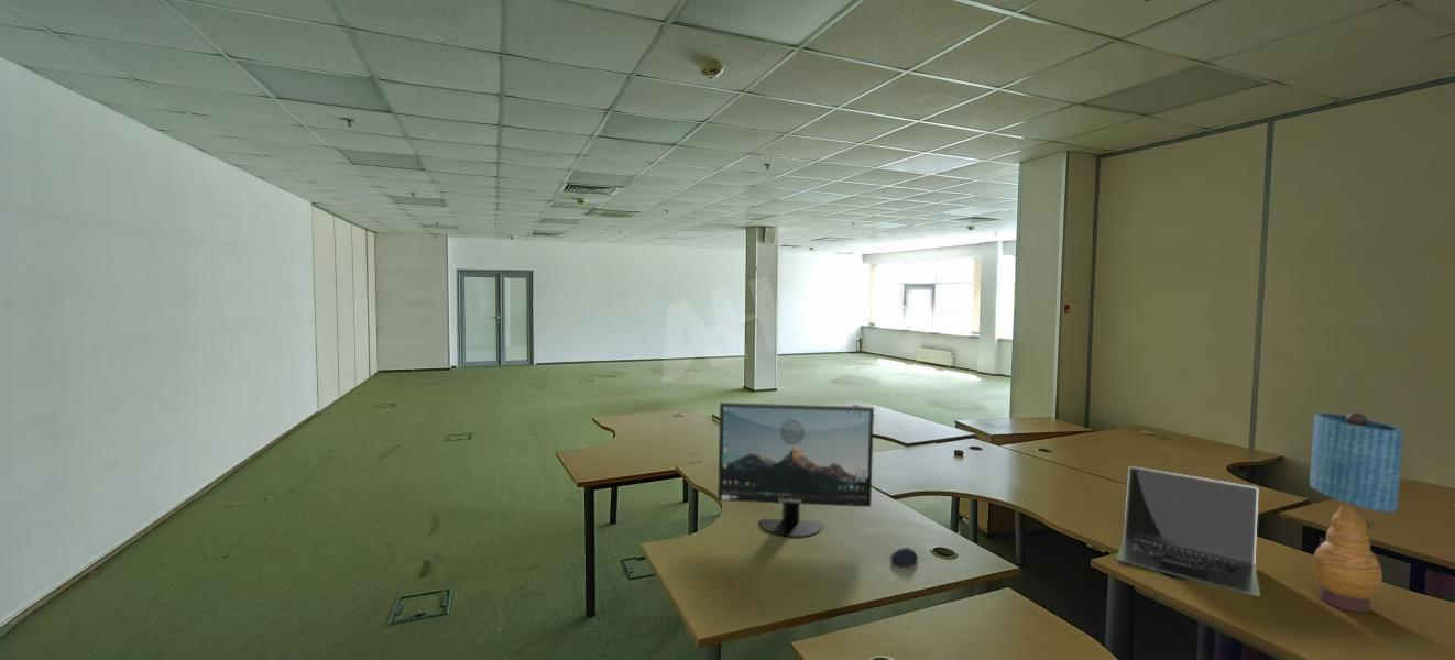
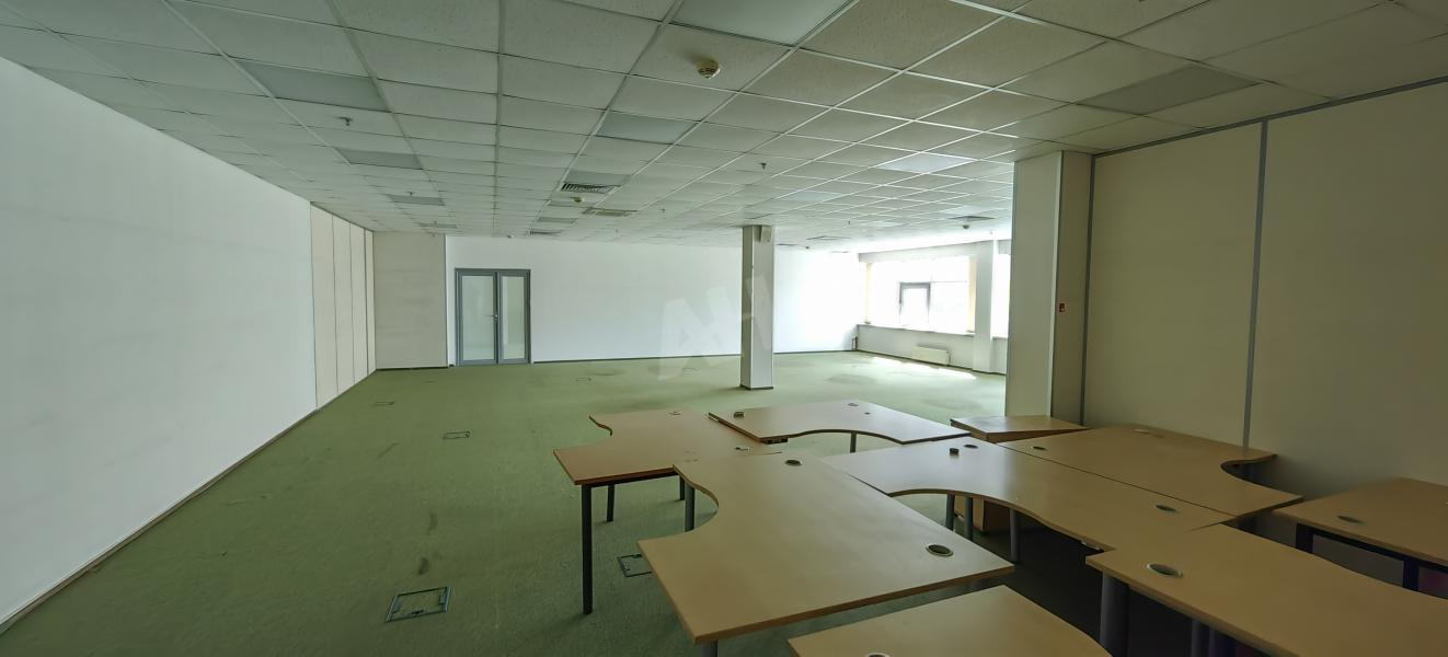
- laptop [1115,465,1261,598]
- monitor [718,402,875,538]
- table lamp [1309,411,1404,614]
- computer mouse [889,547,919,568]
